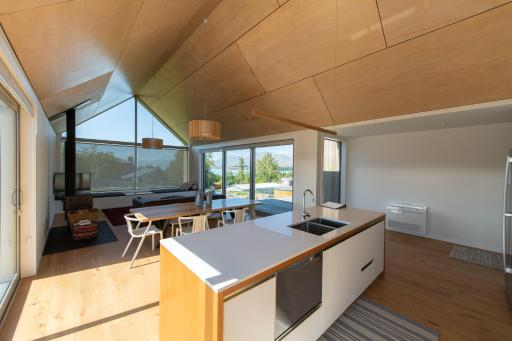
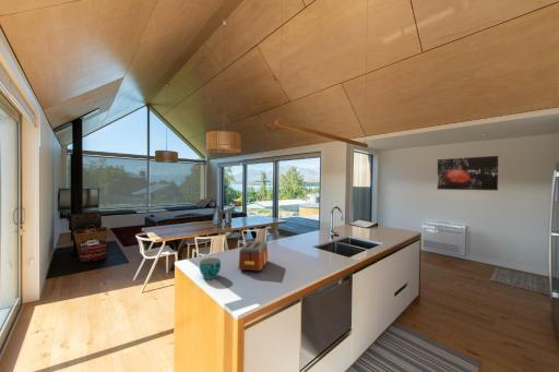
+ cup [199,256,222,280]
+ toaster [238,240,269,273]
+ wall art [437,155,499,192]
